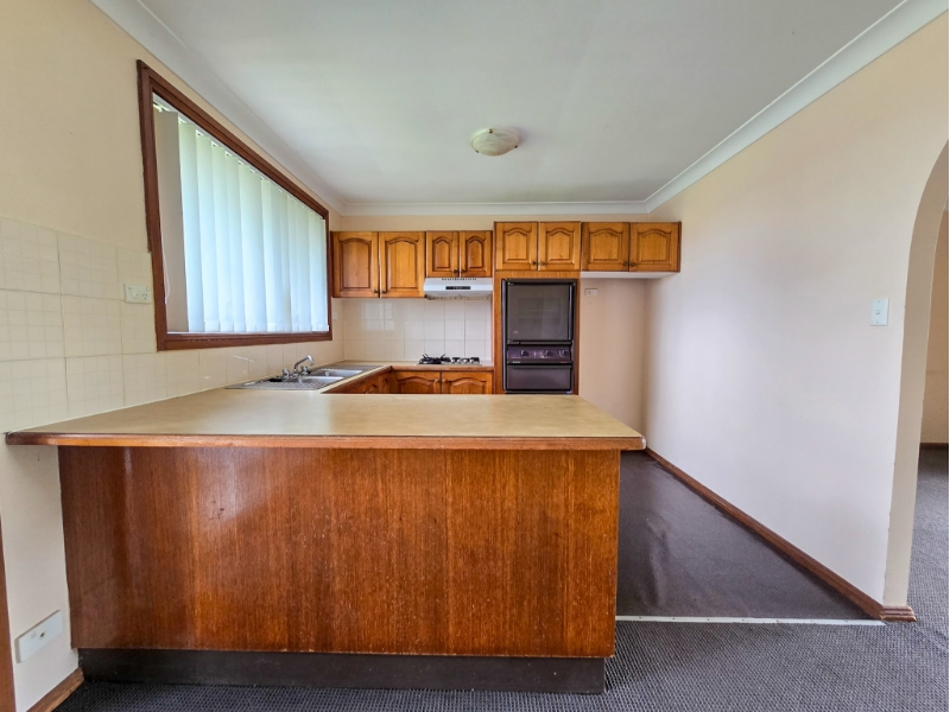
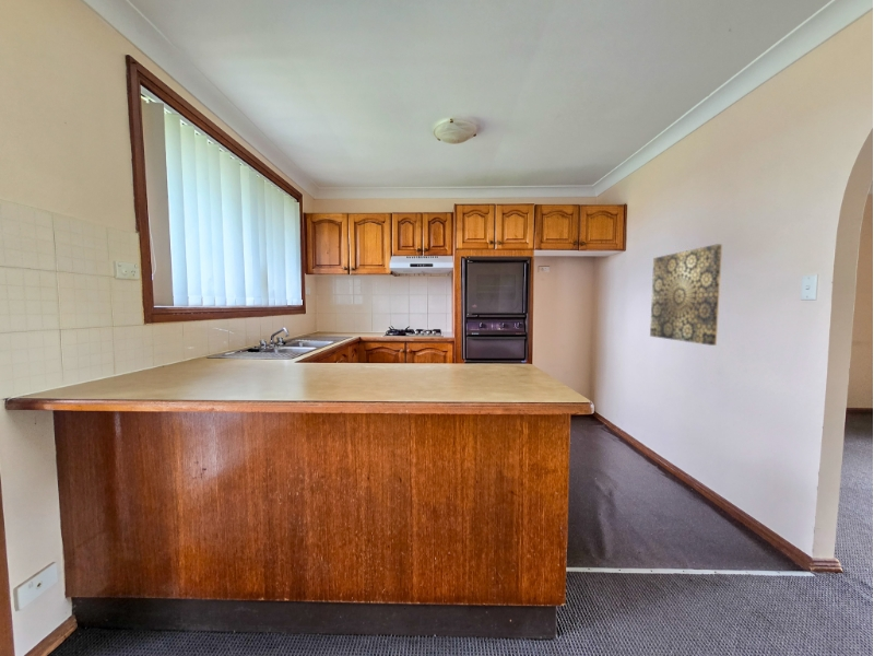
+ wall art [649,243,723,347]
